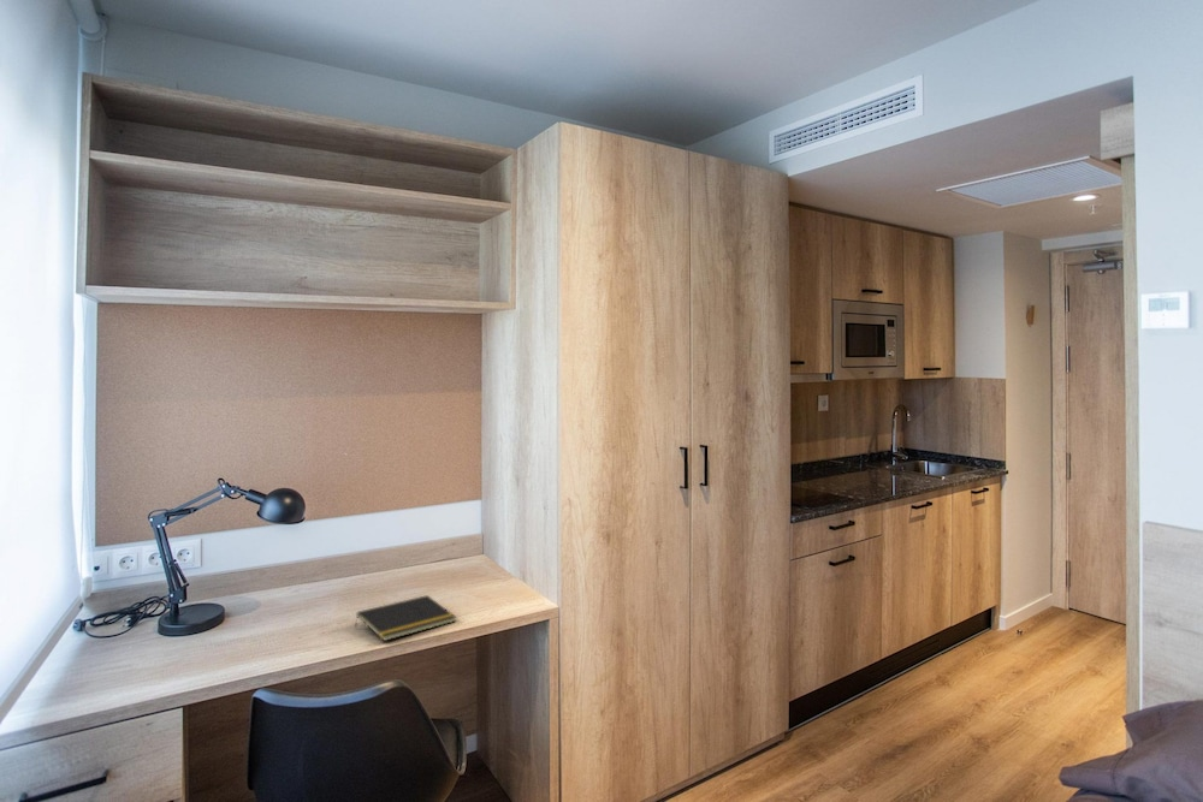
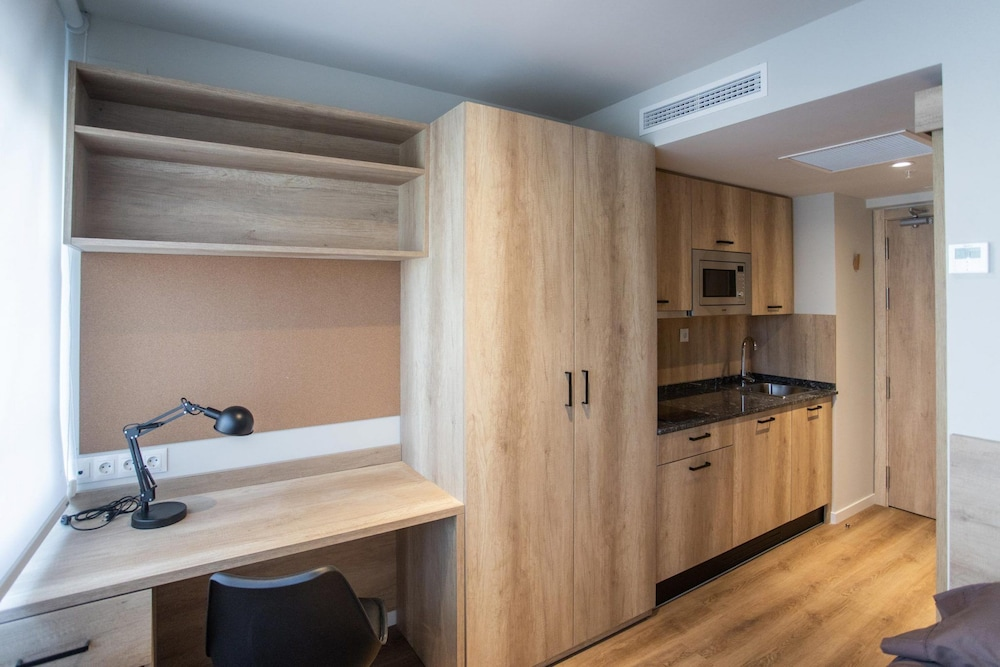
- notepad [354,594,457,642]
